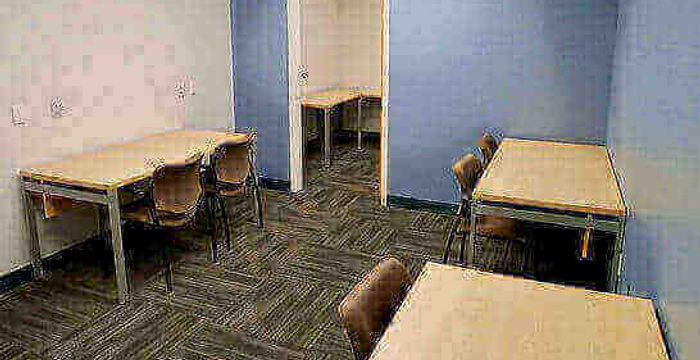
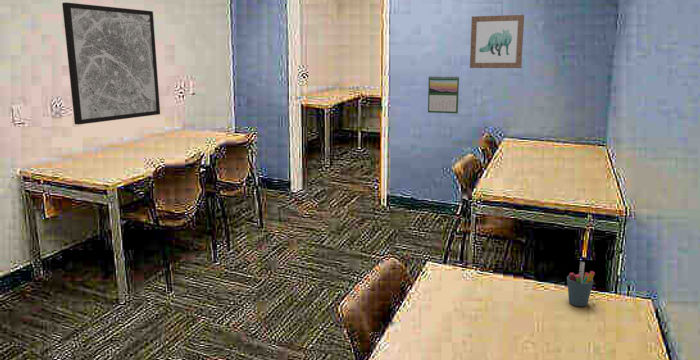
+ pen holder [566,261,596,307]
+ wall art [469,14,525,69]
+ wall art [61,2,161,126]
+ calendar [427,74,460,114]
